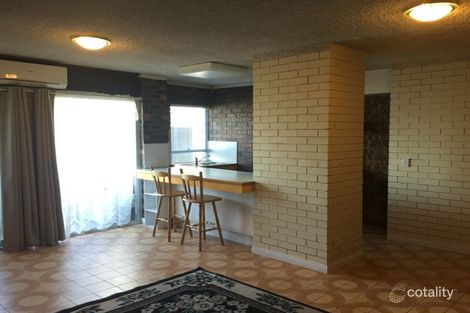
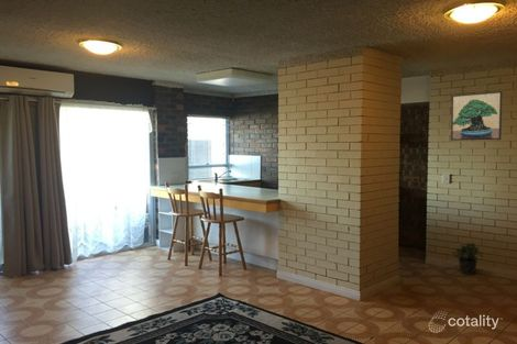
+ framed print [450,90,503,142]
+ potted plant [452,242,484,276]
